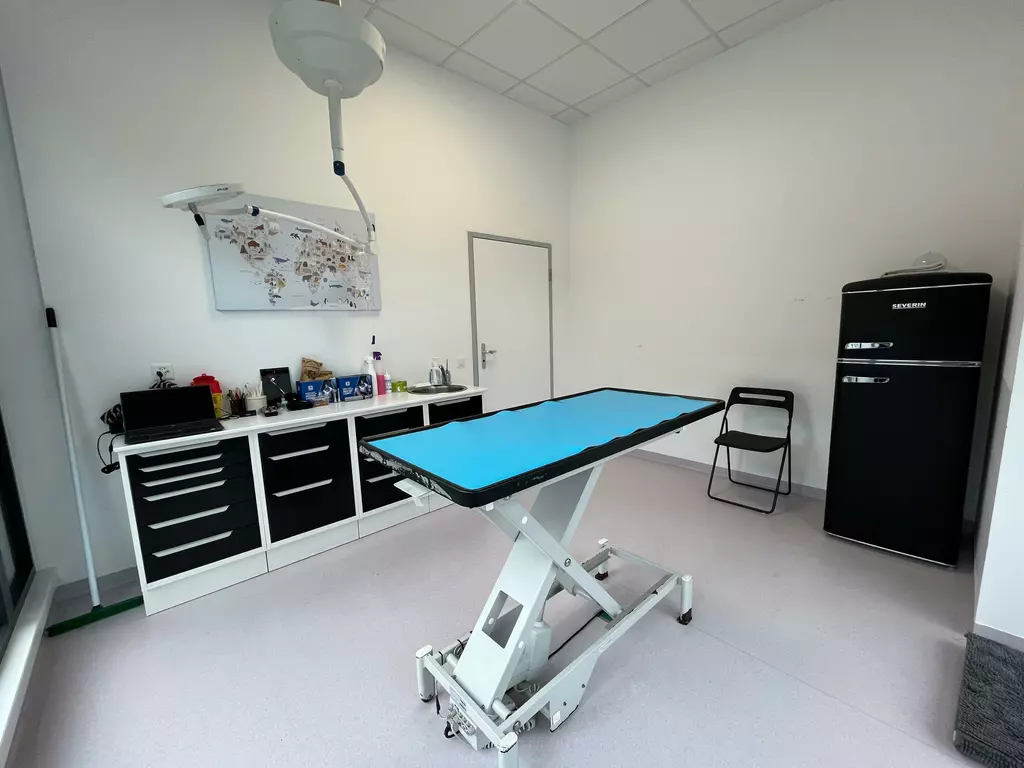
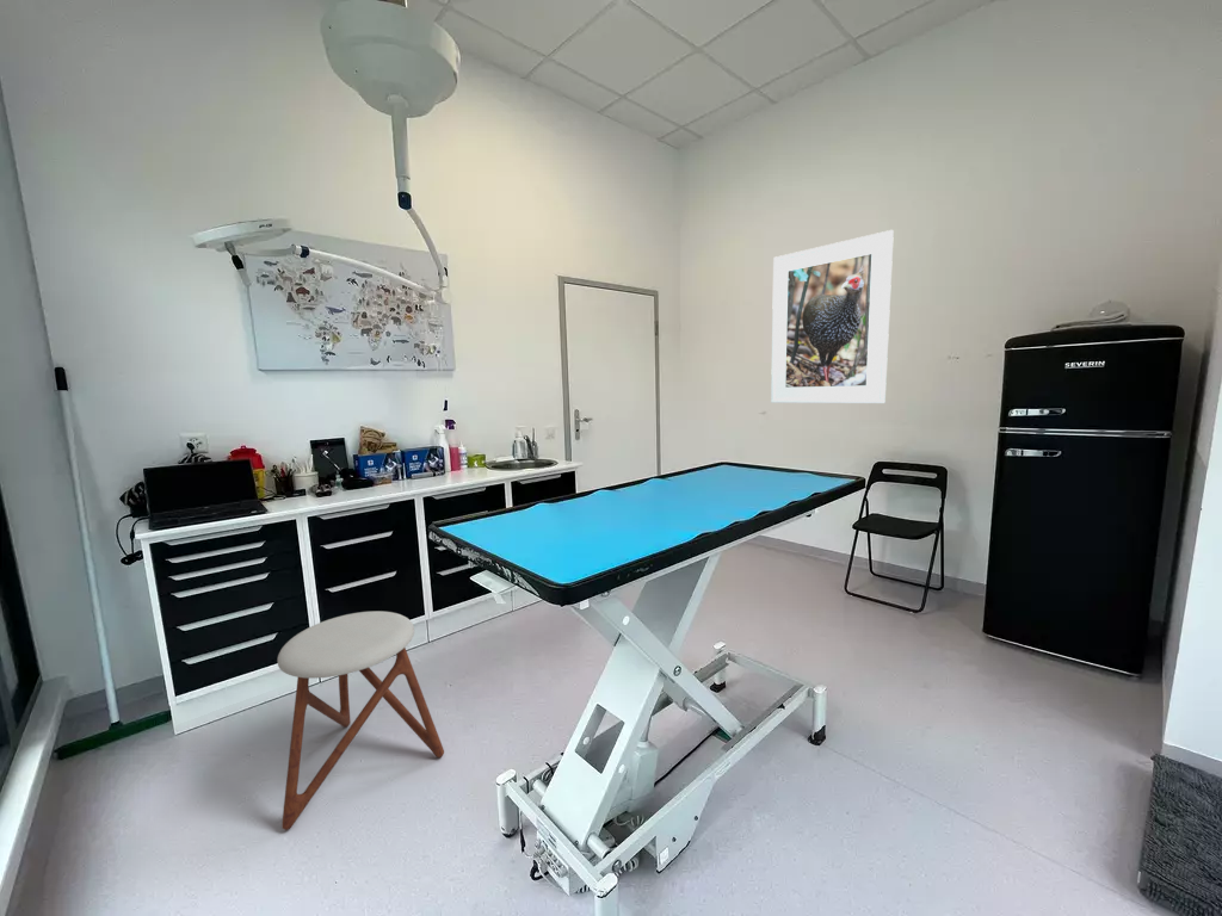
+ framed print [770,229,895,404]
+ stool [277,609,445,831]
